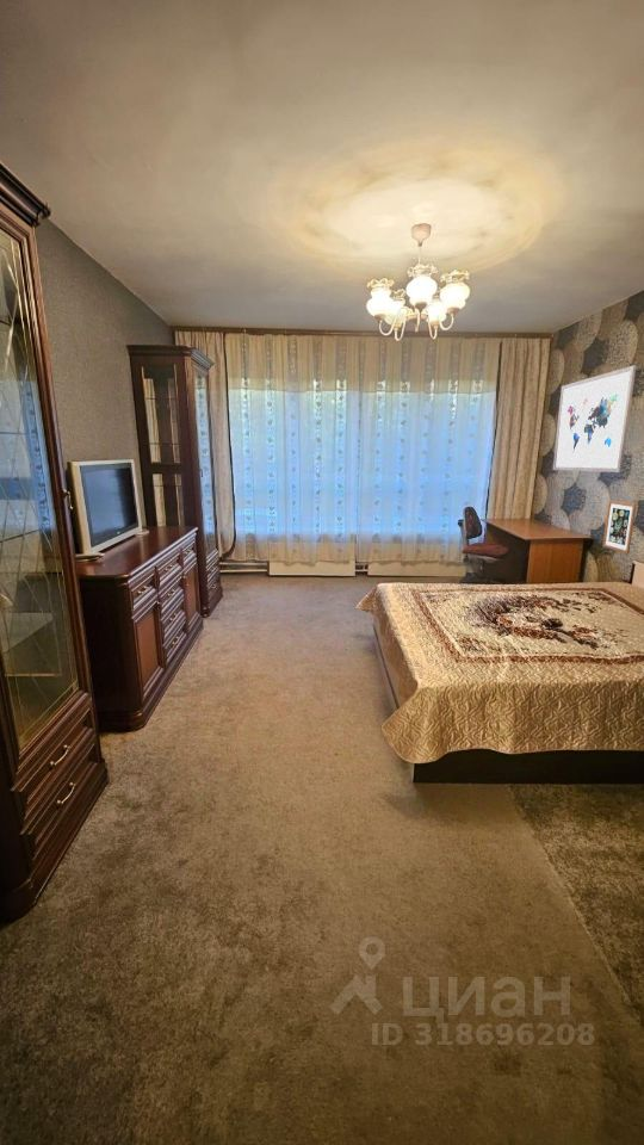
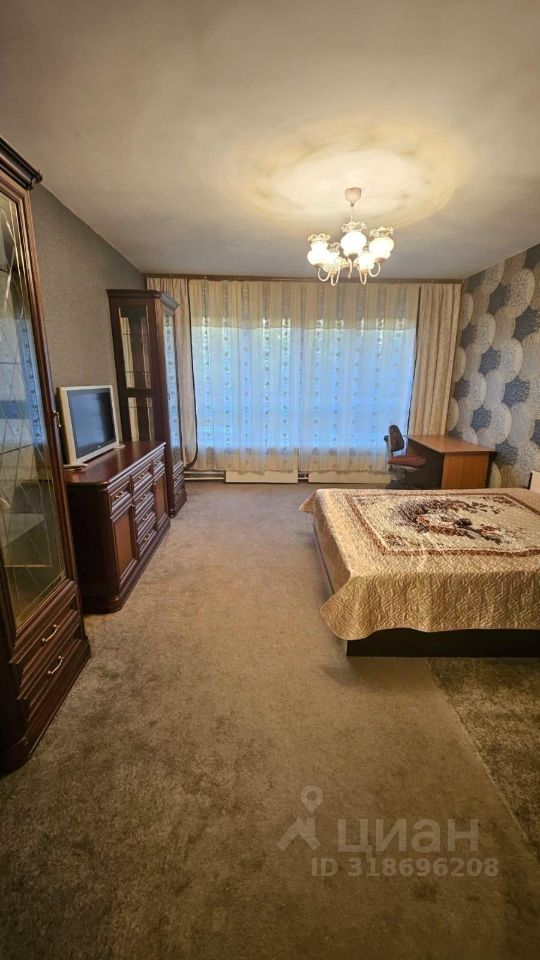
- wall art [601,500,638,555]
- wall art [552,364,637,474]
